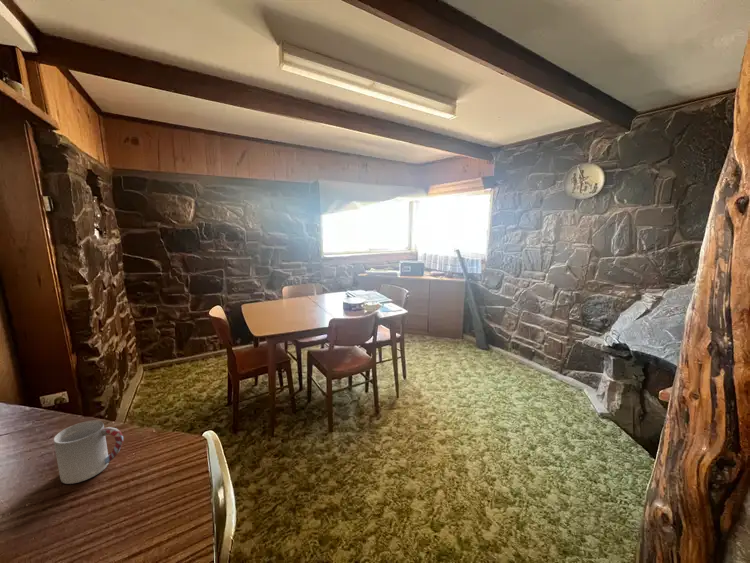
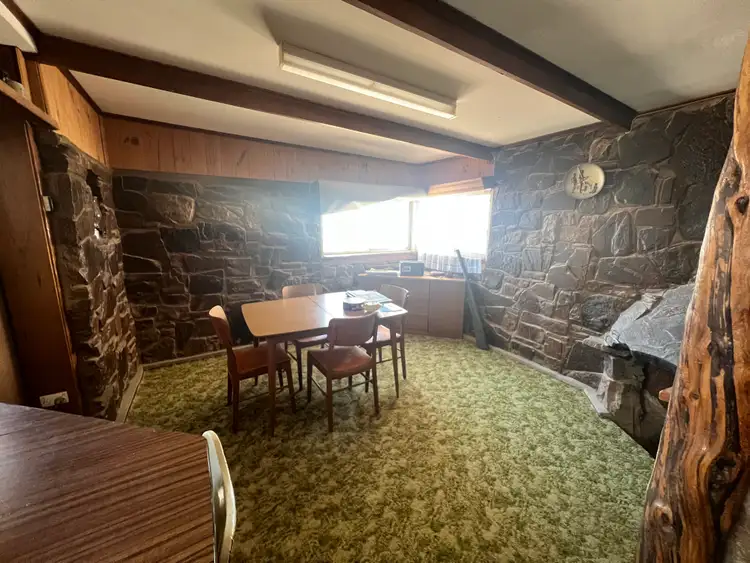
- cup [53,420,124,485]
